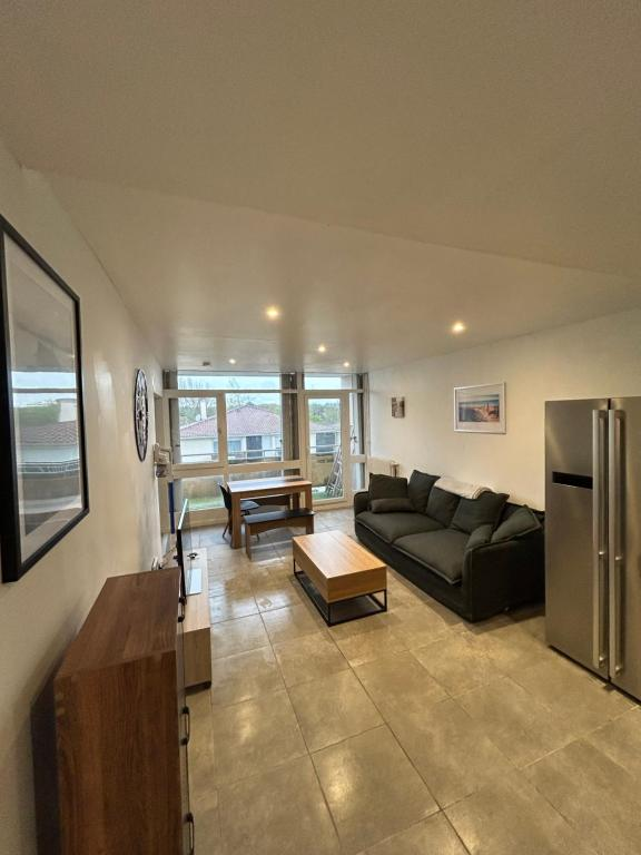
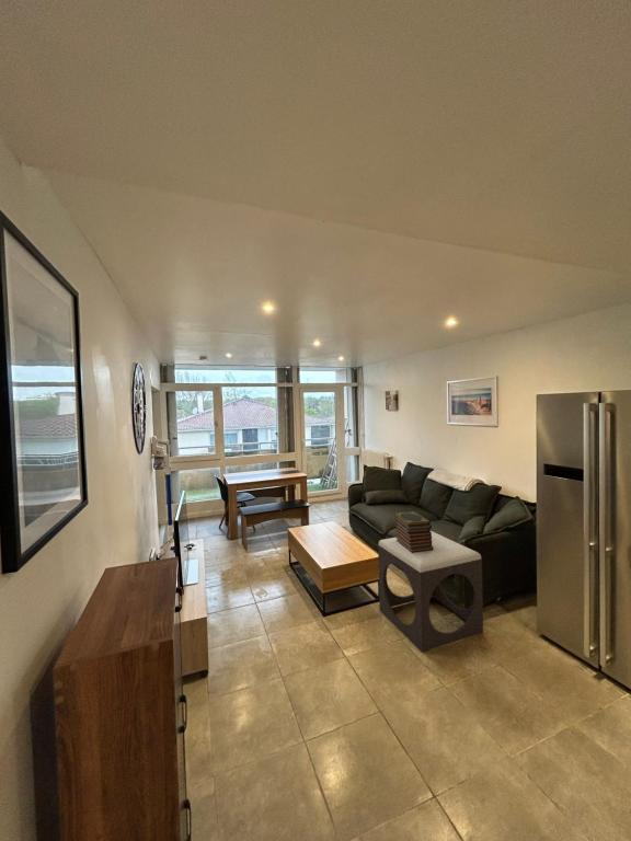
+ book stack [393,510,434,553]
+ footstool [377,530,484,654]
